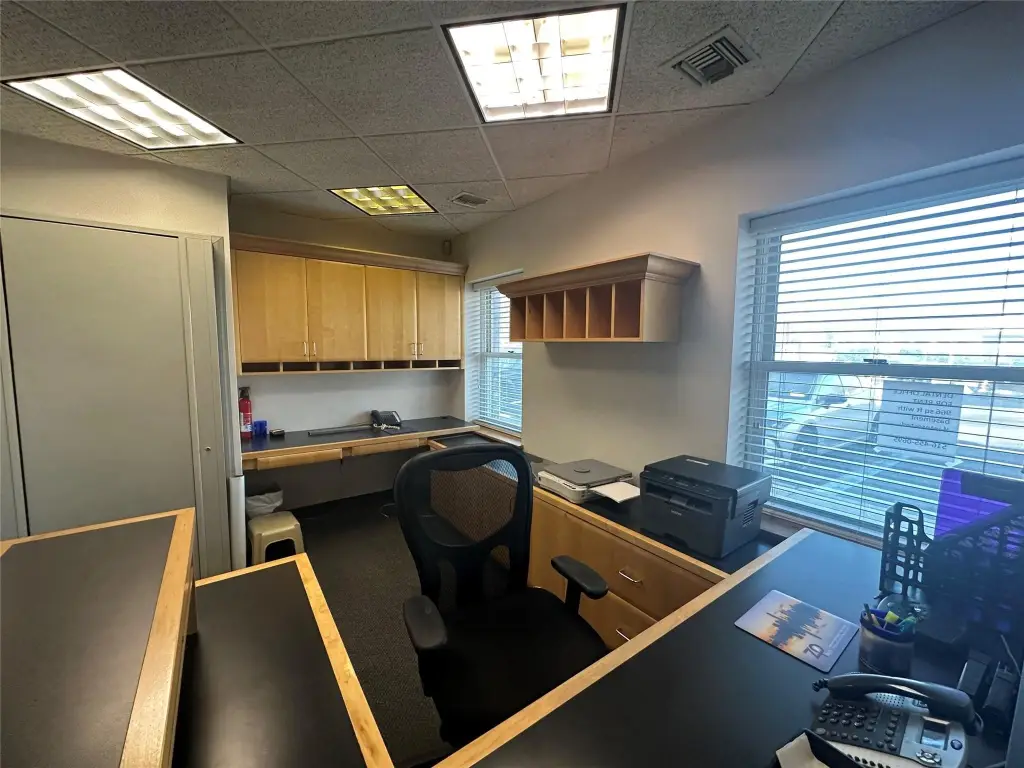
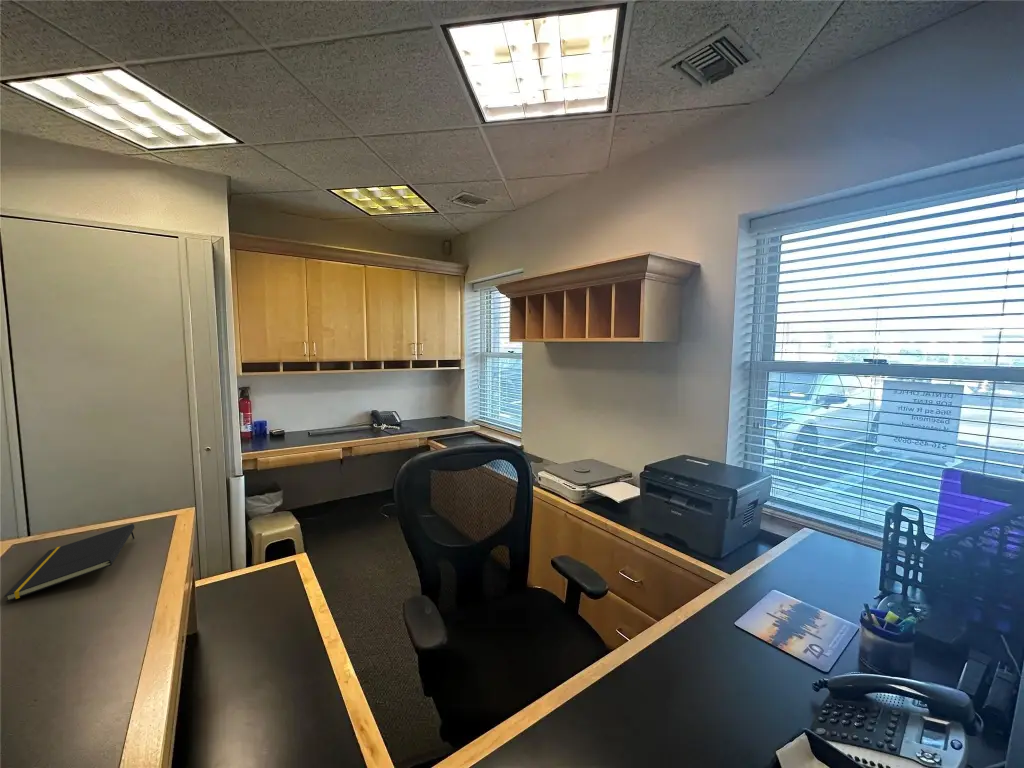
+ notepad [3,523,136,603]
